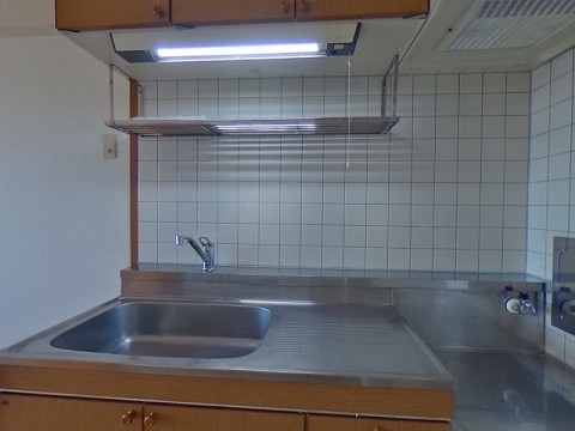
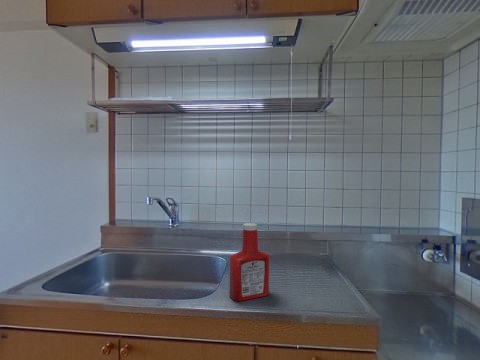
+ soap bottle [229,222,270,303]
